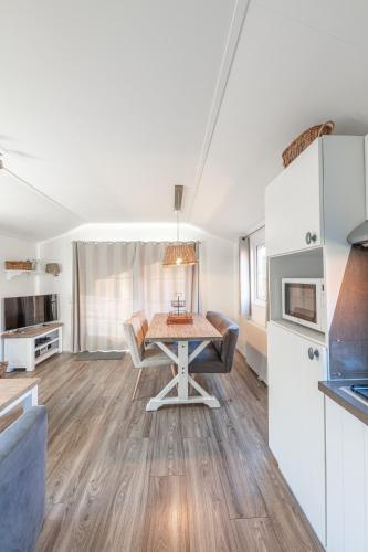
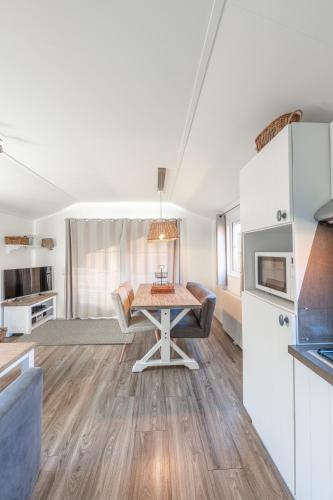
+ rug [14,318,136,347]
